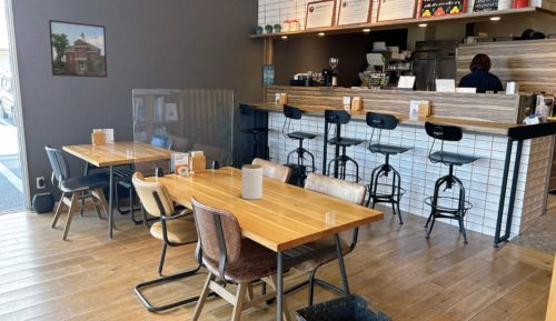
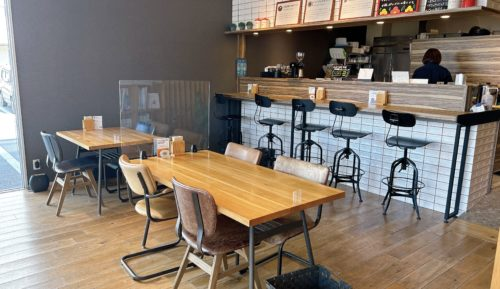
- jar [240,163,264,201]
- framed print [48,19,108,79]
